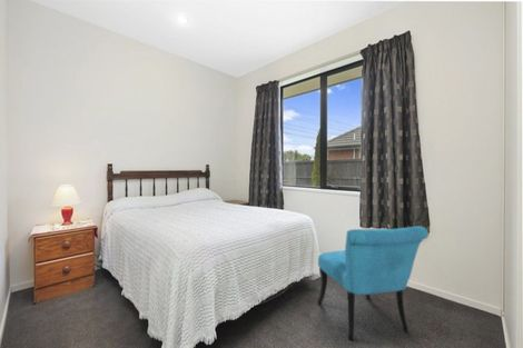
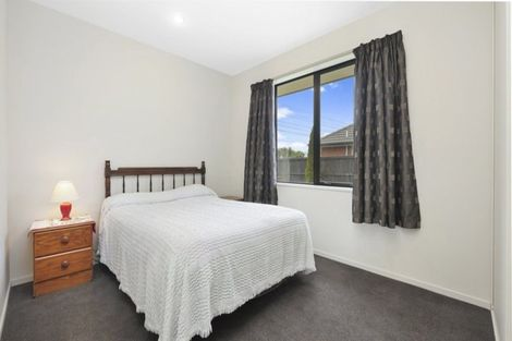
- chair [316,226,430,341]
